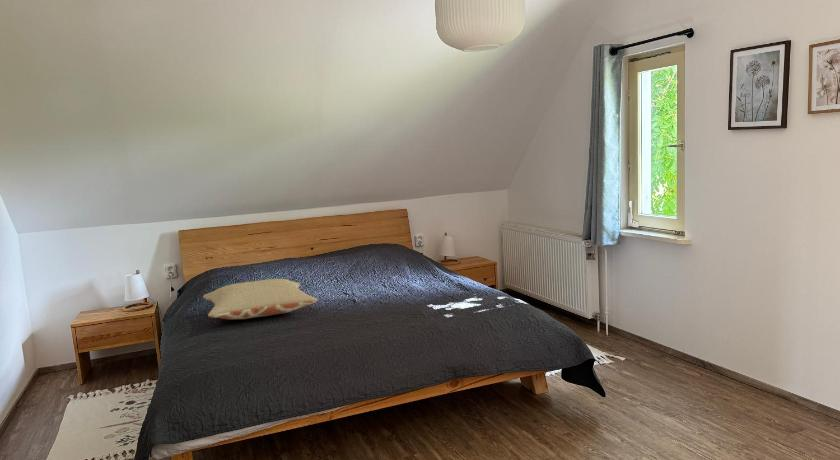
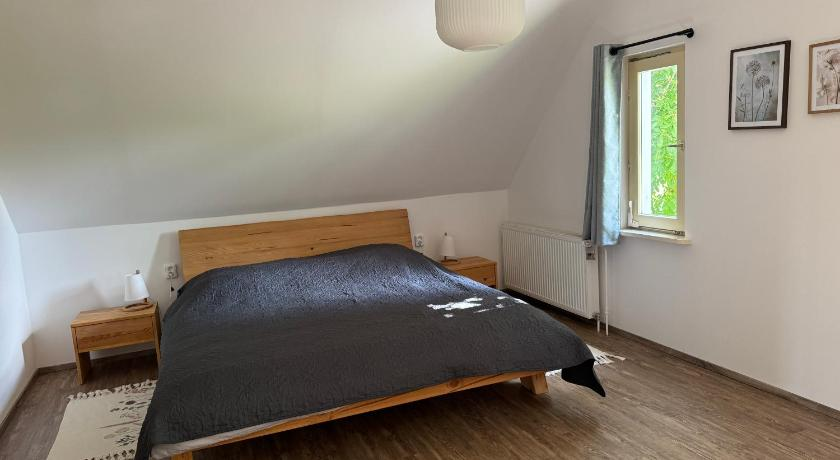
- pillow [202,278,319,321]
